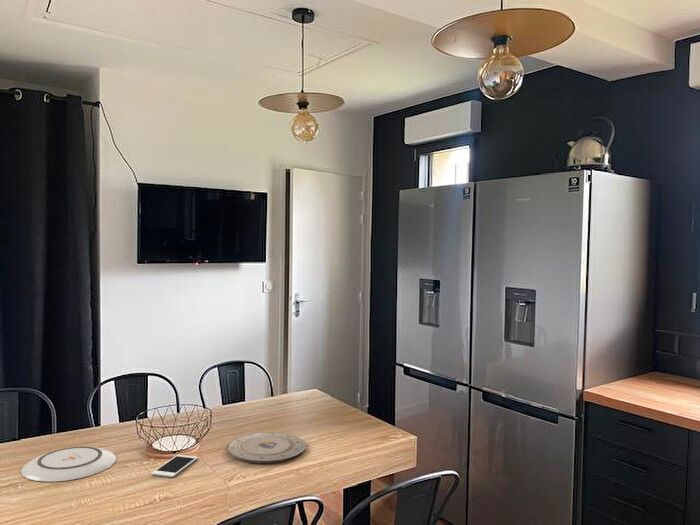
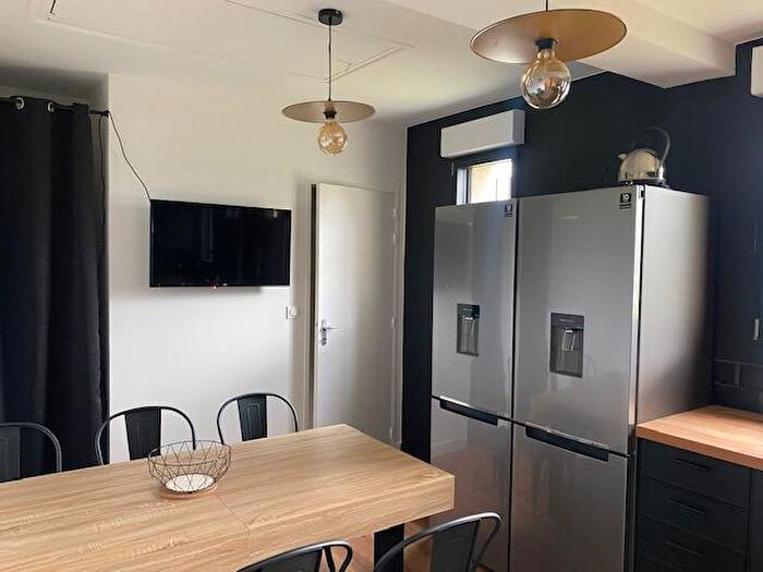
- cell phone [151,454,199,478]
- plate [226,431,307,464]
- plate [20,446,117,483]
